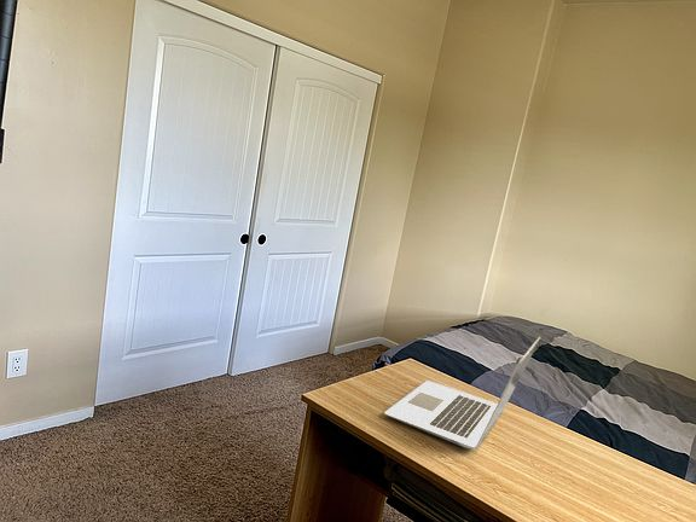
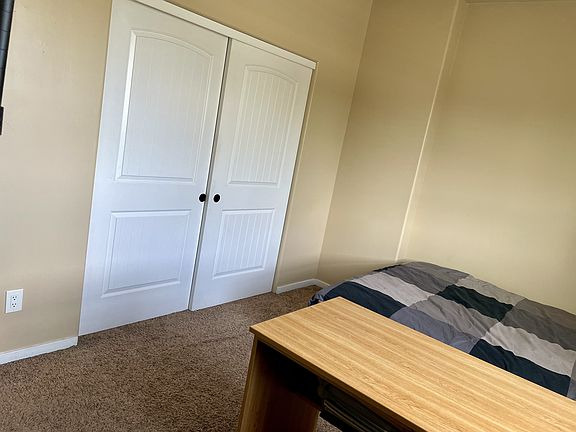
- laptop [383,336,543,450]
